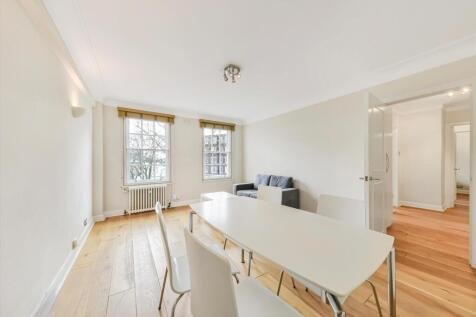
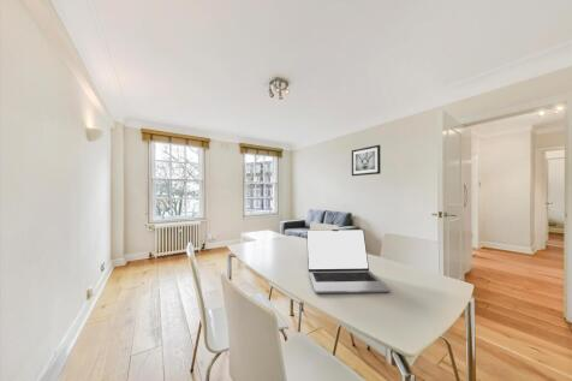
+ wall art [351,144,382,177]
+ laptop [305,228,392,294]
